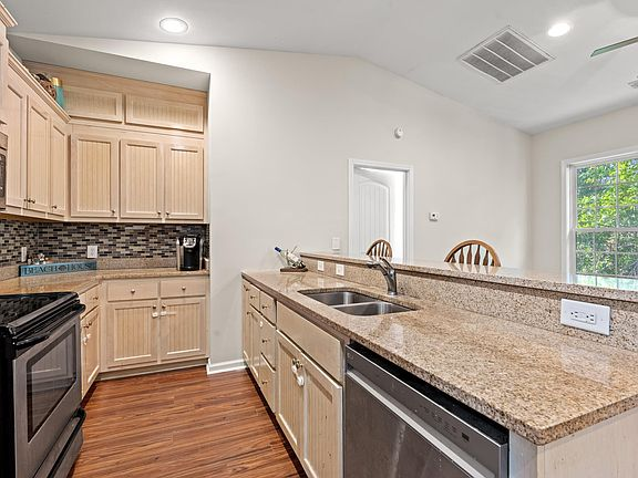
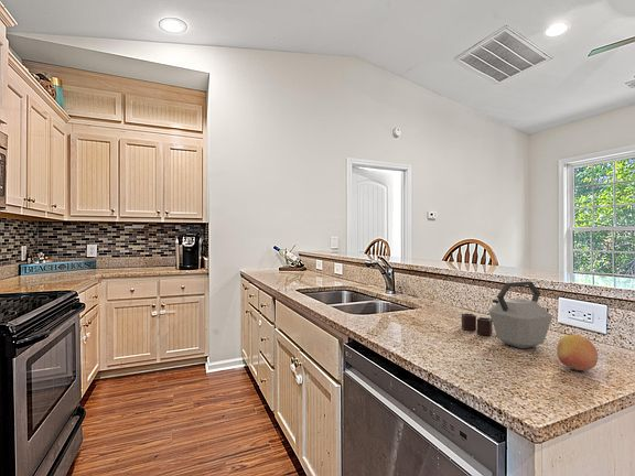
+ fruit [556,334,599,371]
+ kettle [461,280,553,349]
